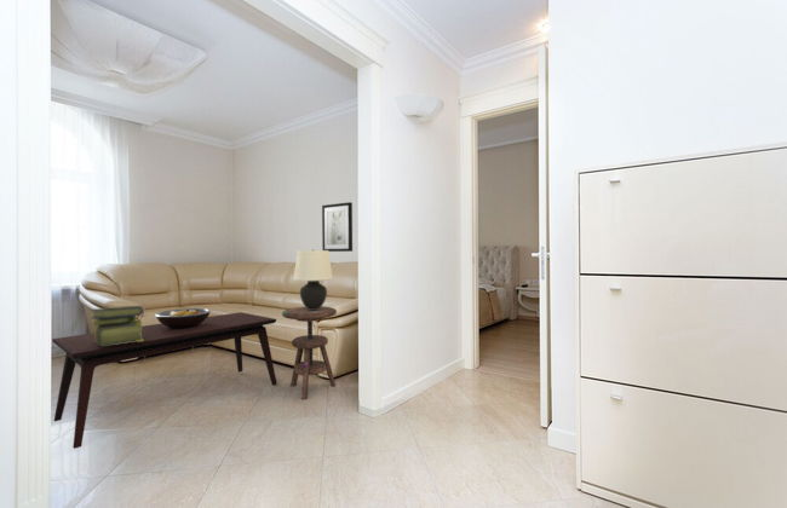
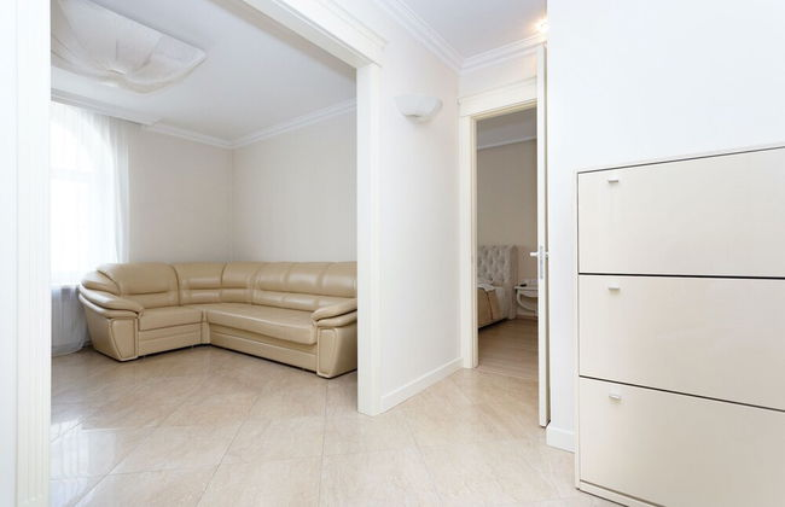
- fruit bowl [154,307,212,328]
- side table [281,305,338,402]
- coffee table [51,311,278,450]
- table lamp [292,249,334,310]
- stack of books [90,305,145,346]
- wall art [321,201,354,253]
